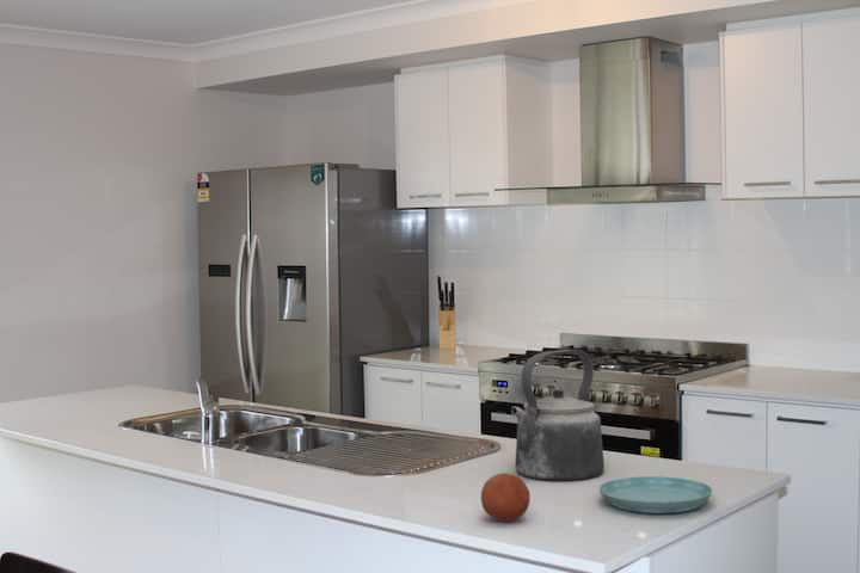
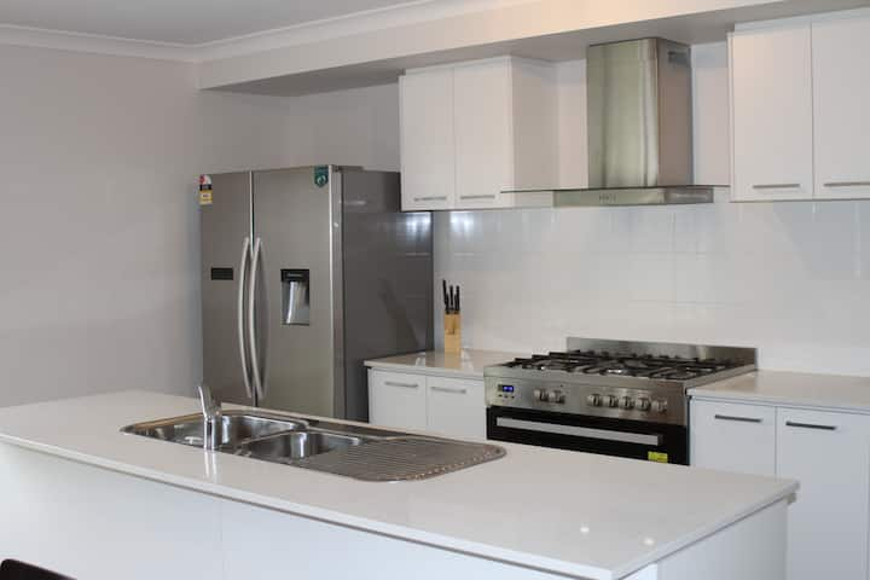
- saucer [597,475,714,515]
- fruit [480,472,532,522]
- kettle [510,349,606,481]
